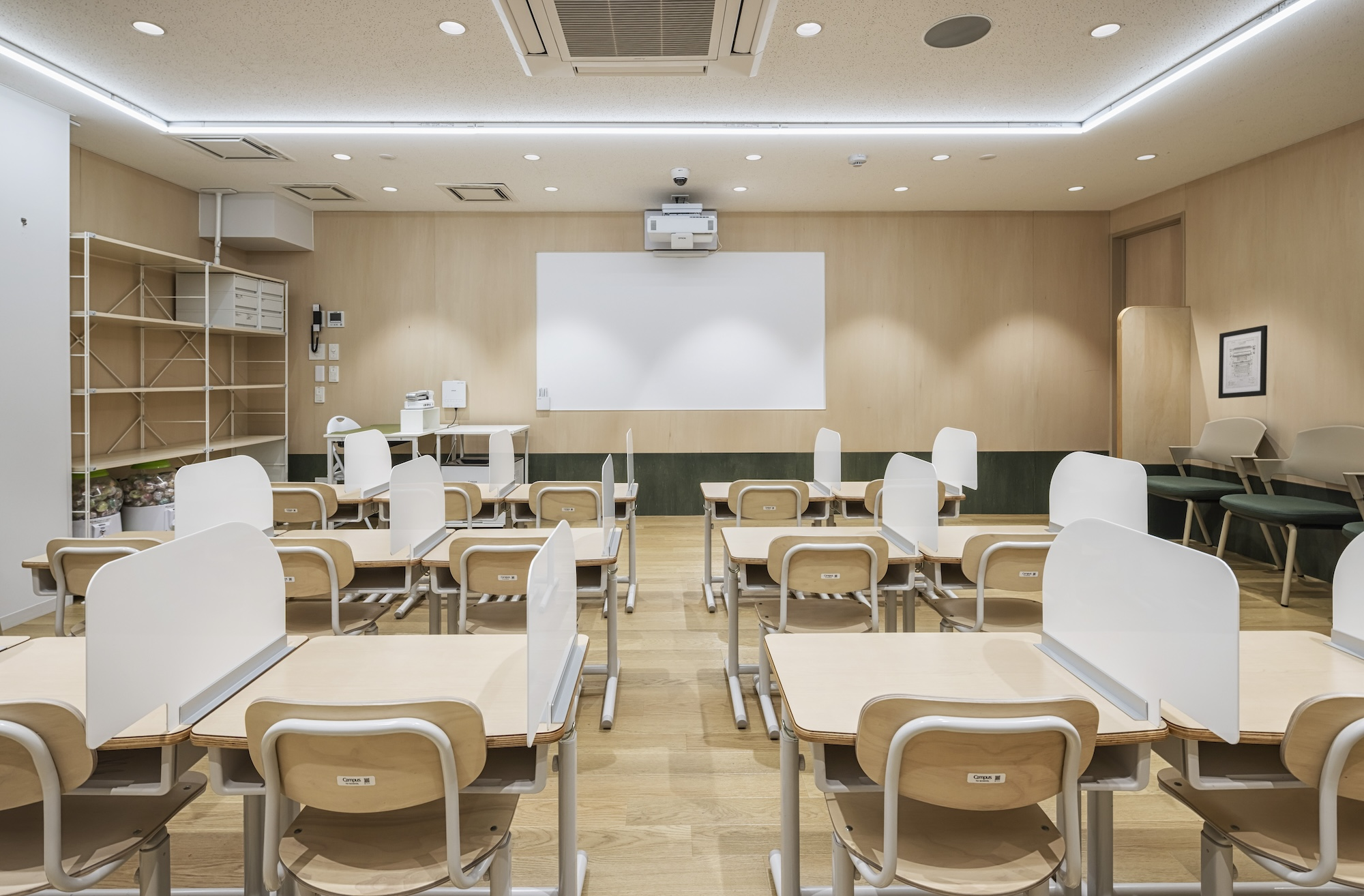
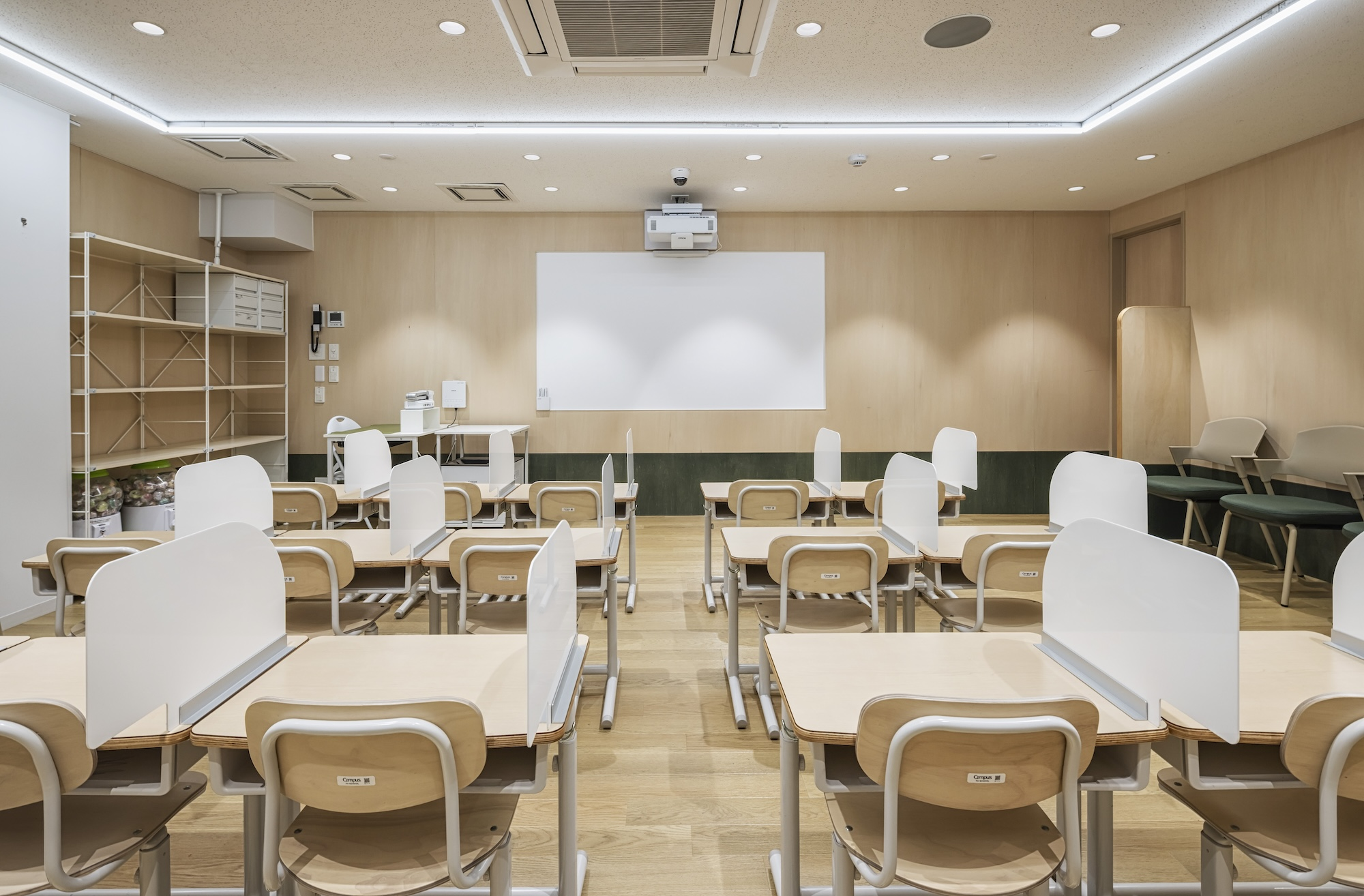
- wall art [1218,325,1268,399]
